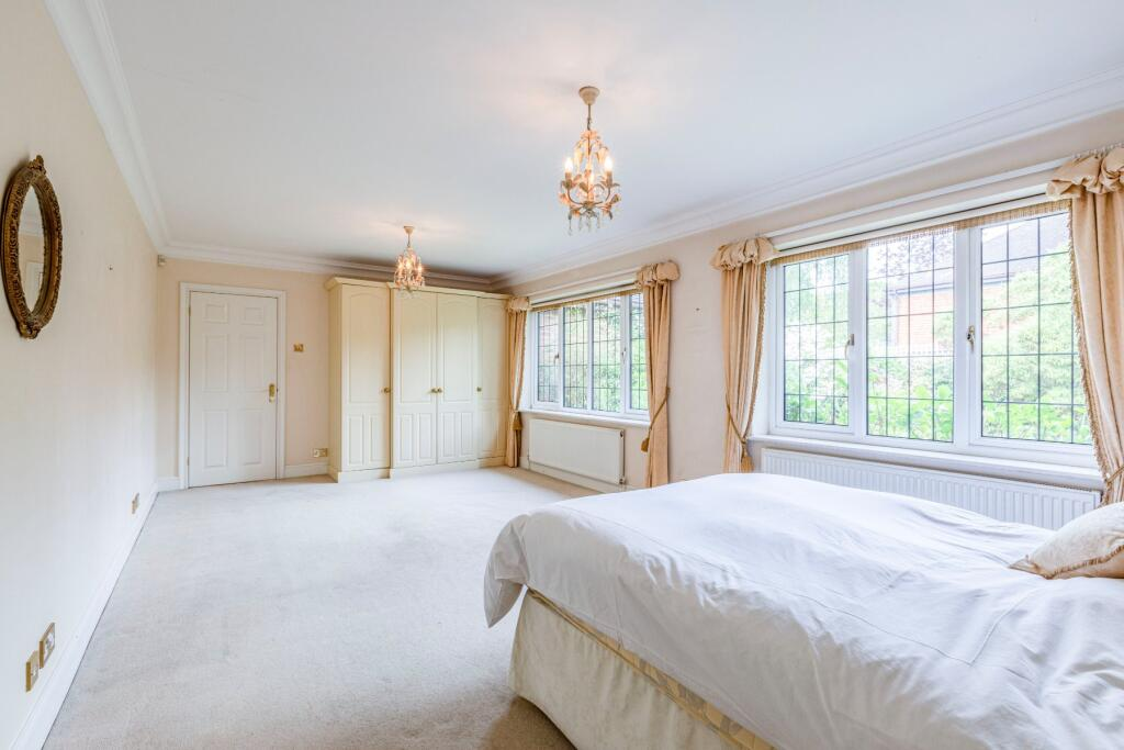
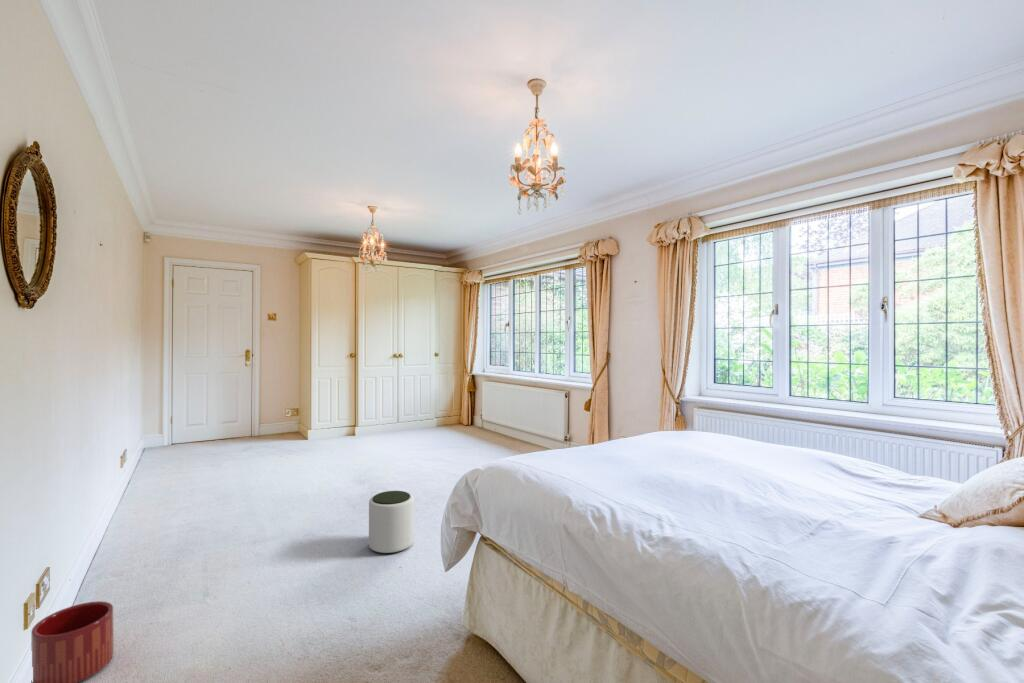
+ plant pot [368,490,415,554]
+ planter [30,600,115,683]
